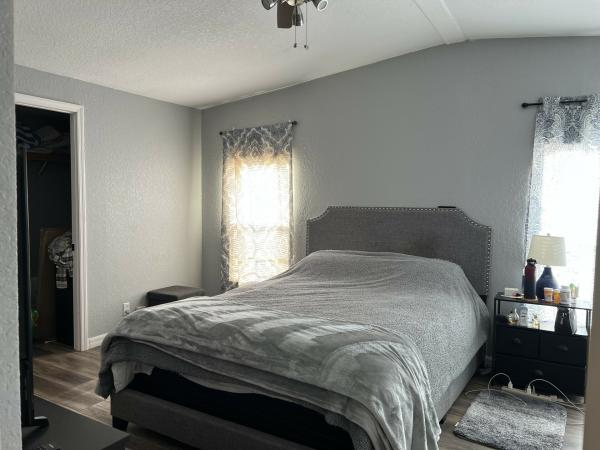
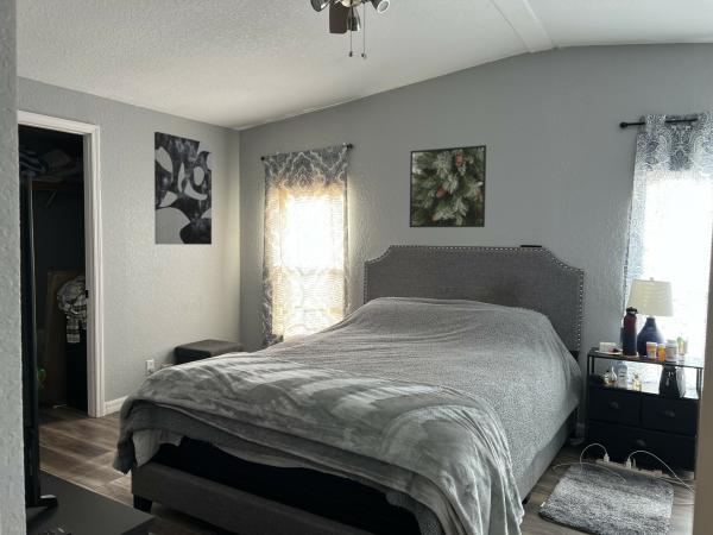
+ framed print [409,144,487,228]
+ wall art [153,131,213,246]
